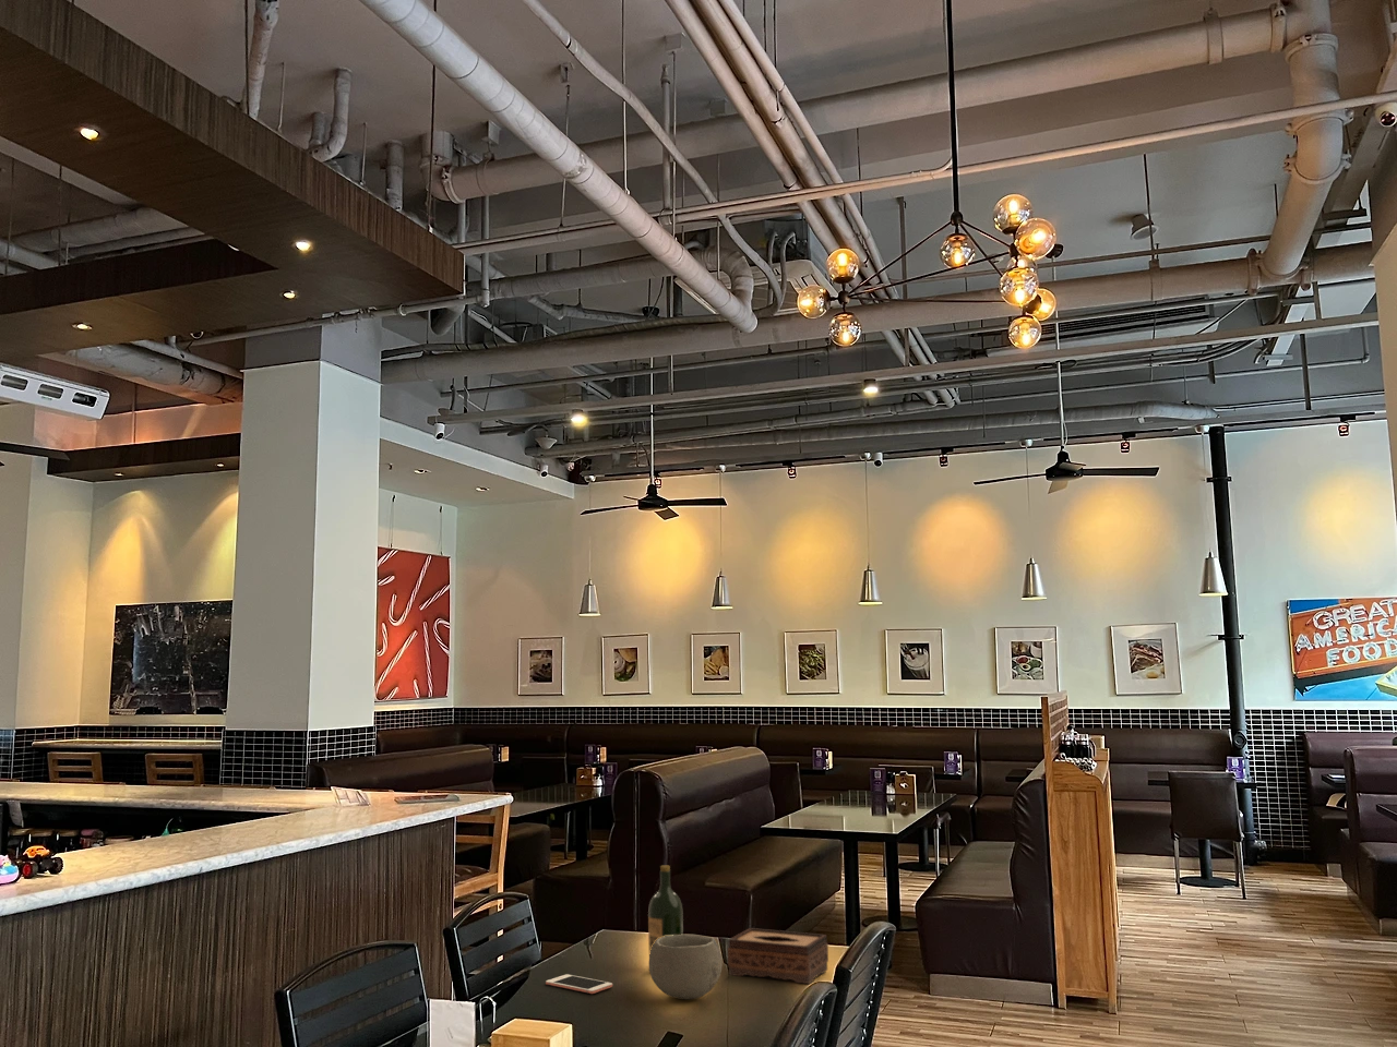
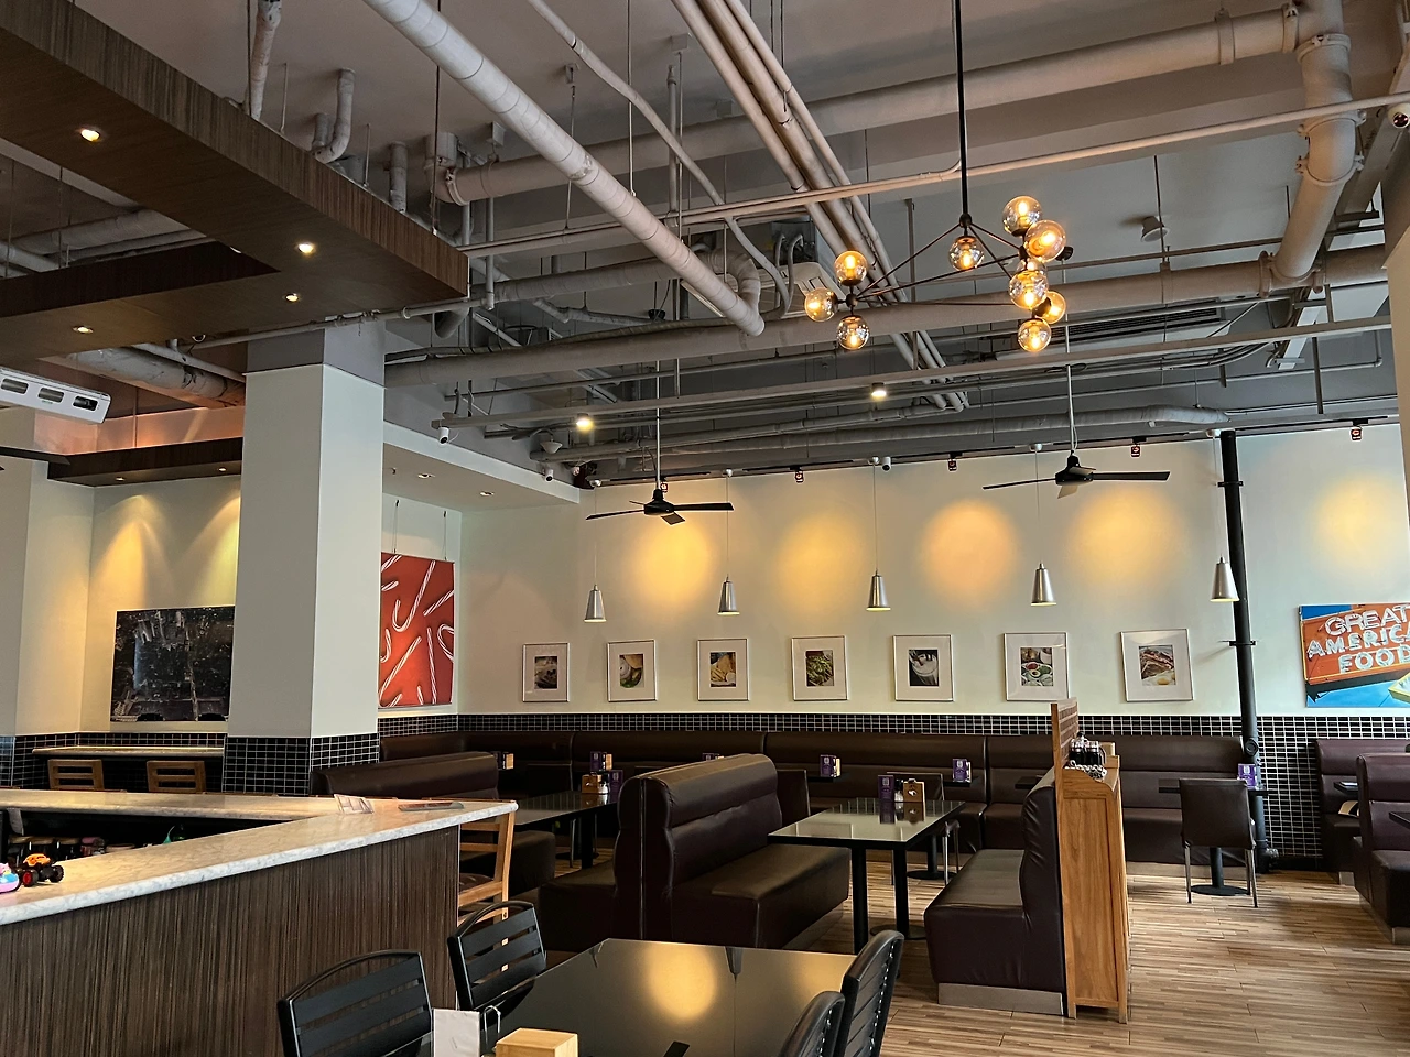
- tissue box [727,927,829,984]
- cell phone [544,973,614,994]
- wine bottle [647,864,684,956]
- bowl [647,933,724,1000]
